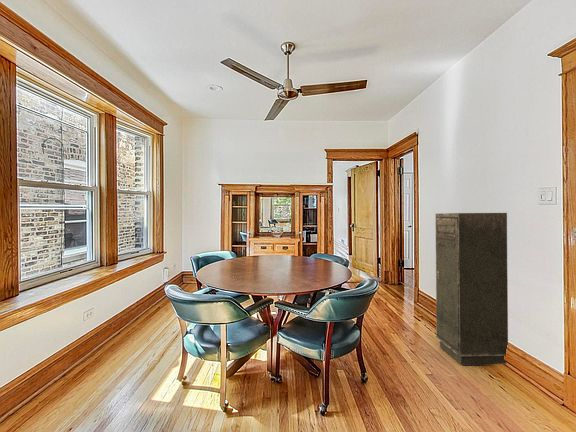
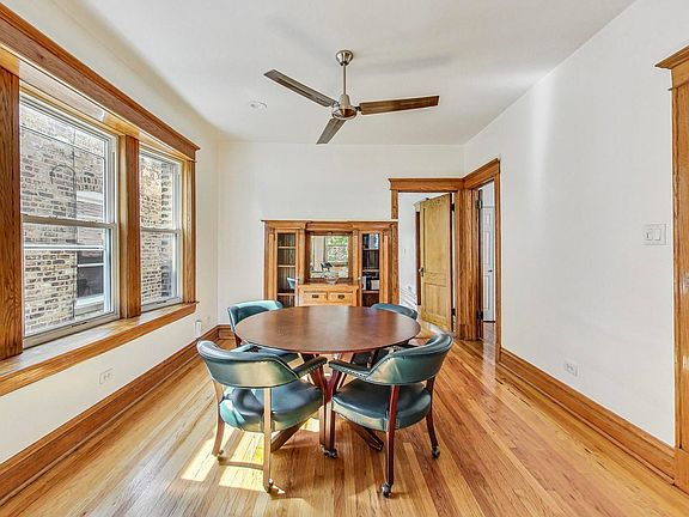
- storage cabinet [434,212,509,366]
